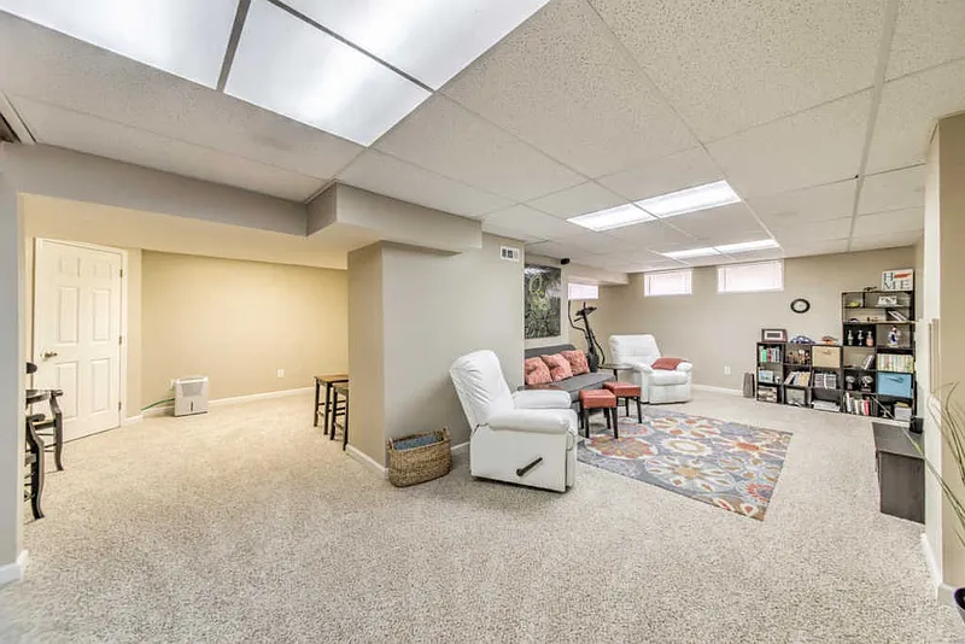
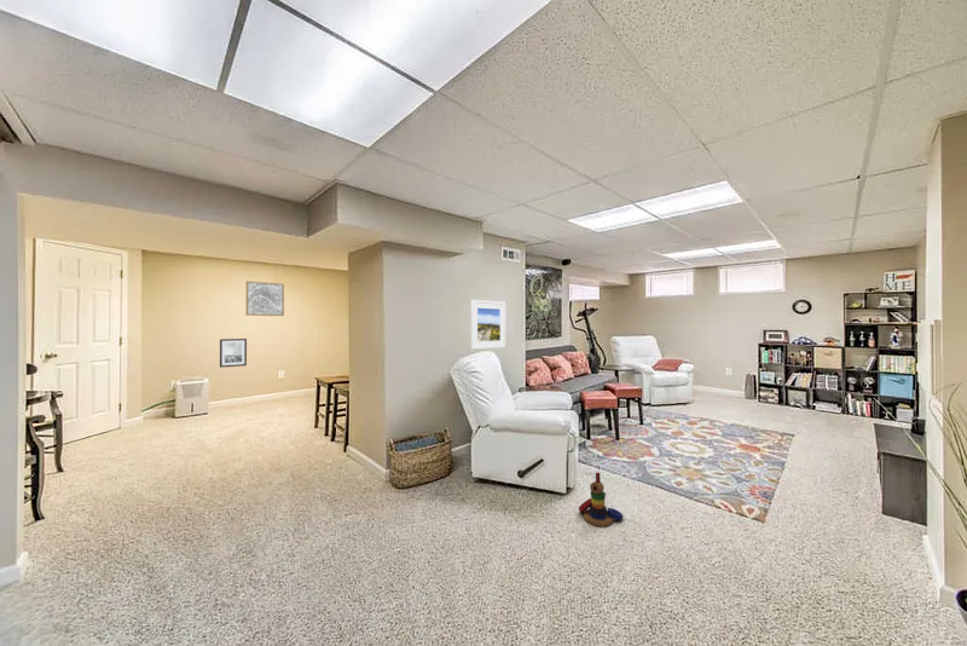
+ stacking toy [578,472,624,527]
+ wall art [245,281,285,317]
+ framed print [469,299,506,351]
+ wall art [219,338,248,369]
